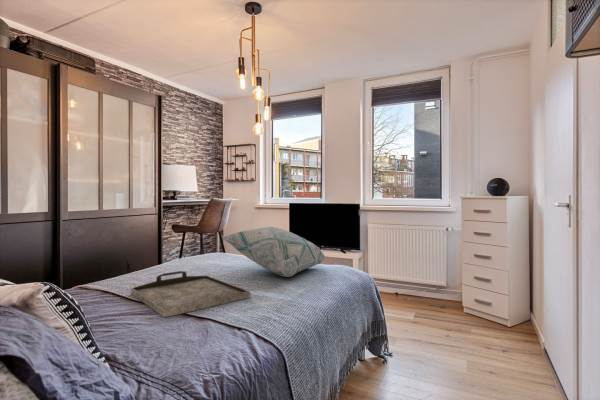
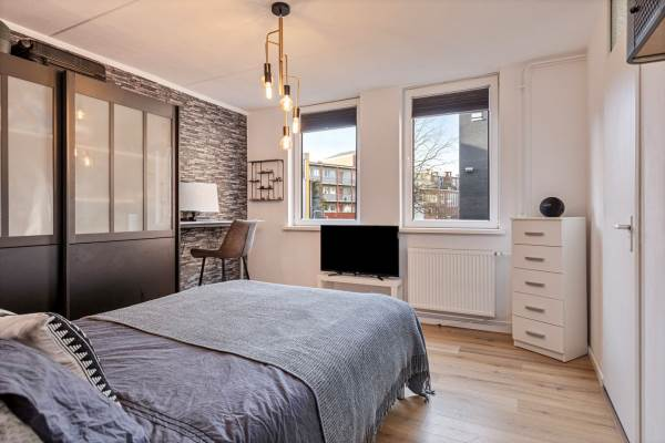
- decorative pillow [221,226,326,278]
- serving tray [130,270,251,318]
